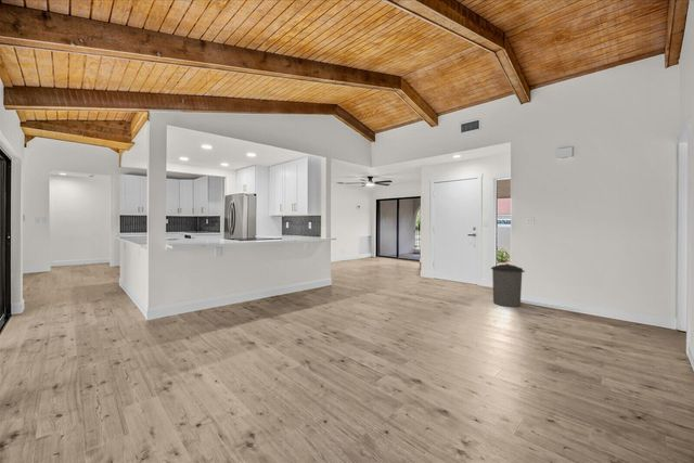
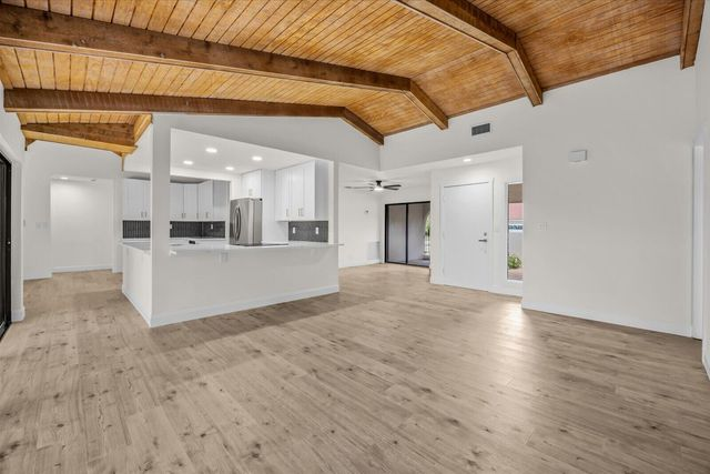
- trash can [490,262,526,308]
